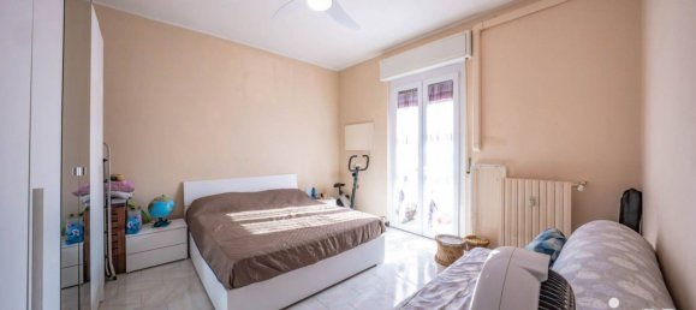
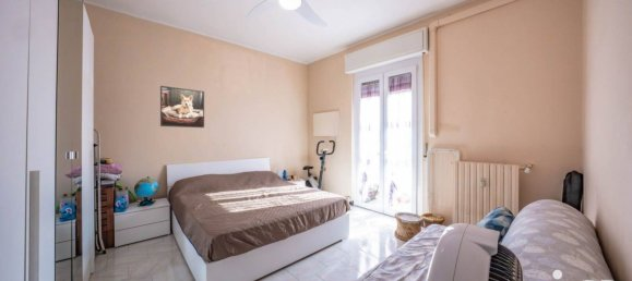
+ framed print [159,85,205,129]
